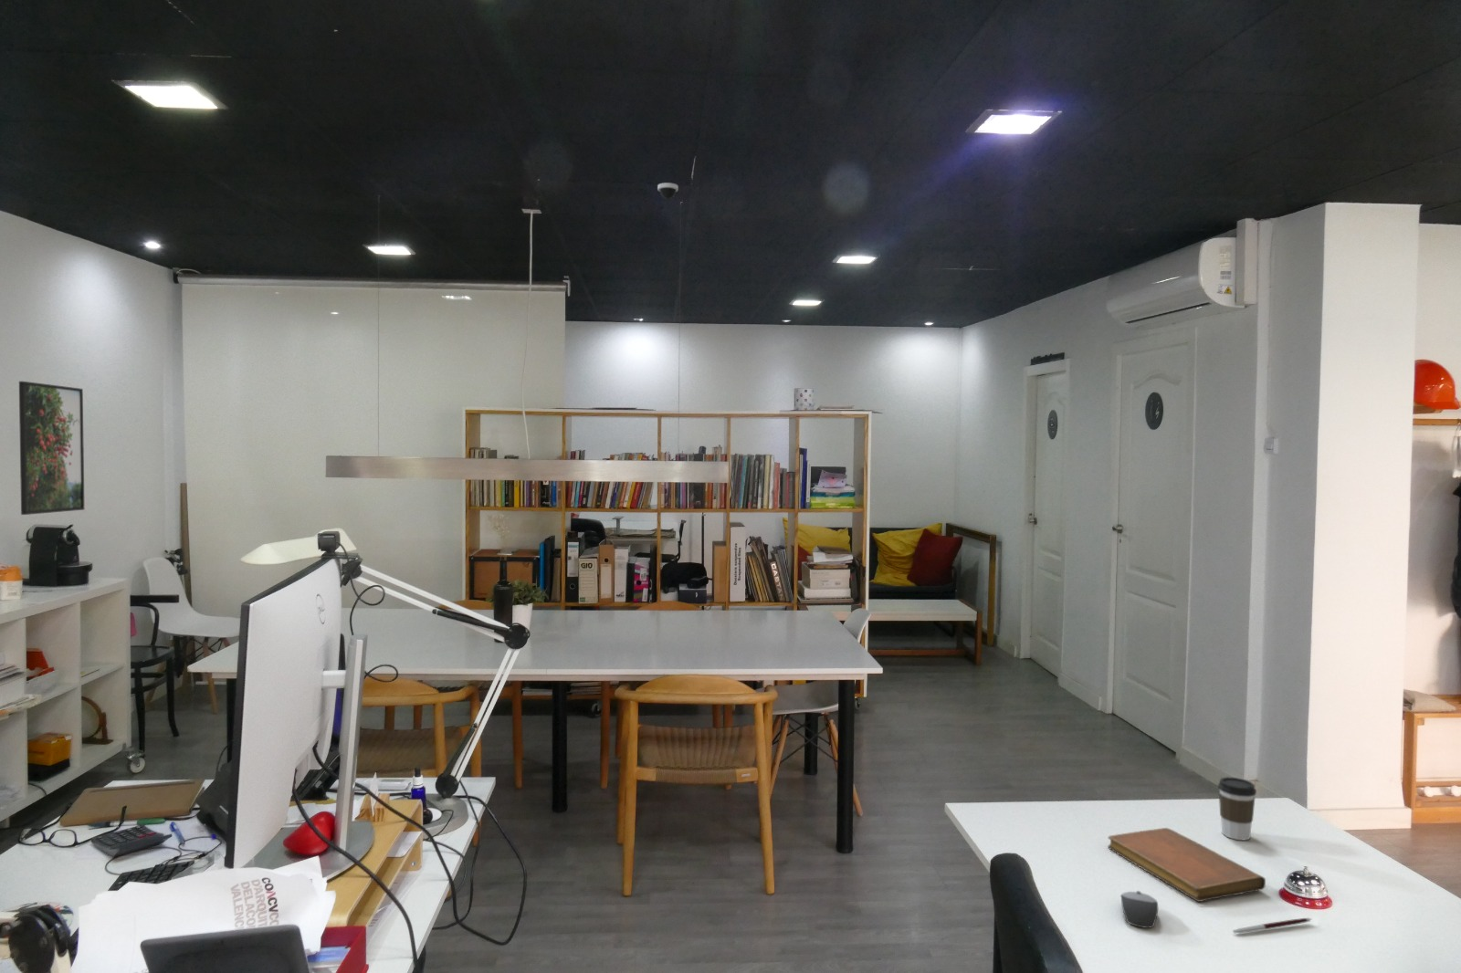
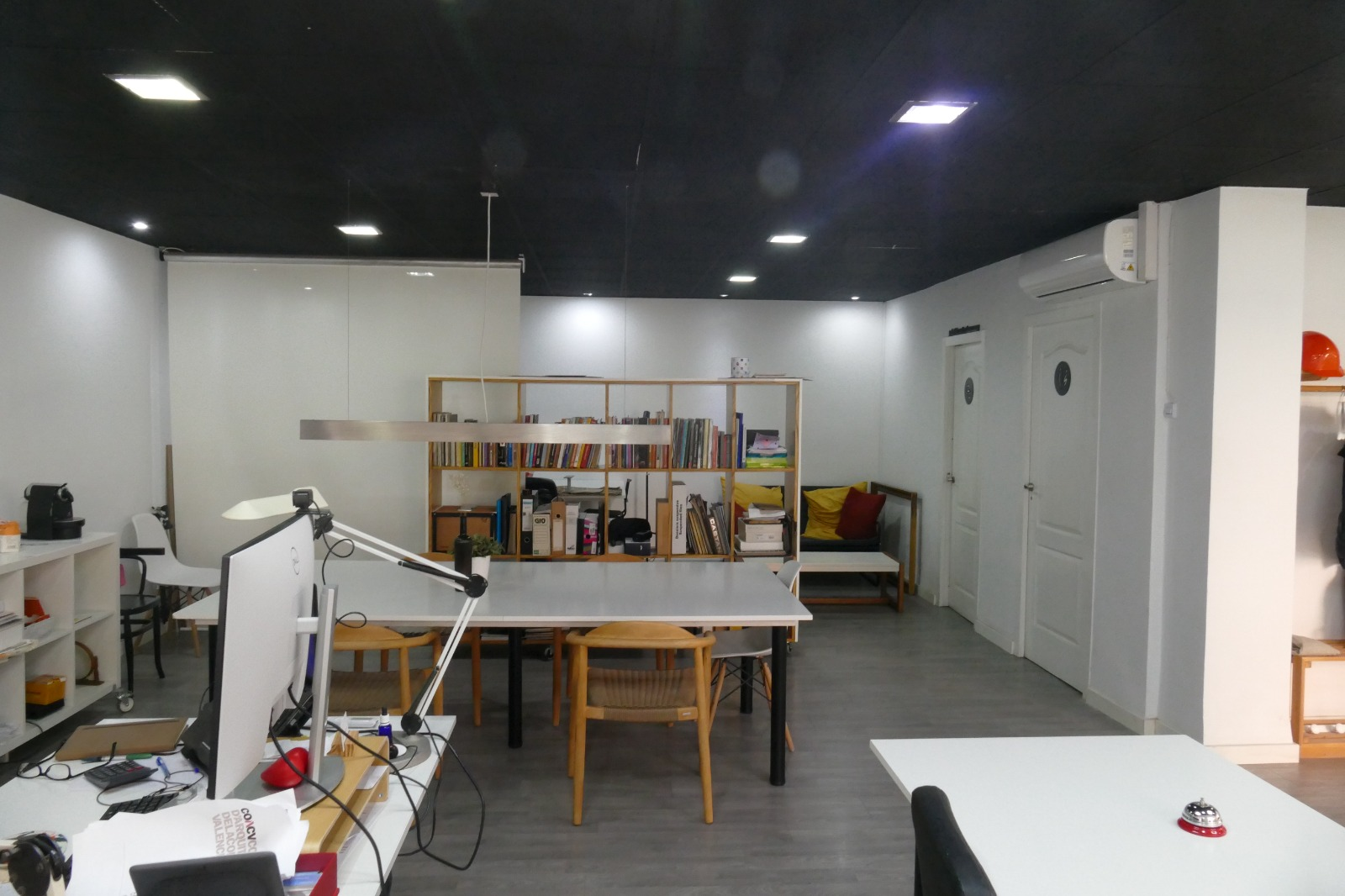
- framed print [18,380,85,516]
- notebook [1108,827,1267,902]
- coffee cup [1218,775,1258,841]
- dome security camera [656,181,679,200]
- computer mouse [1120,890,1159,930]
- pen [1232,918,1313,934]
